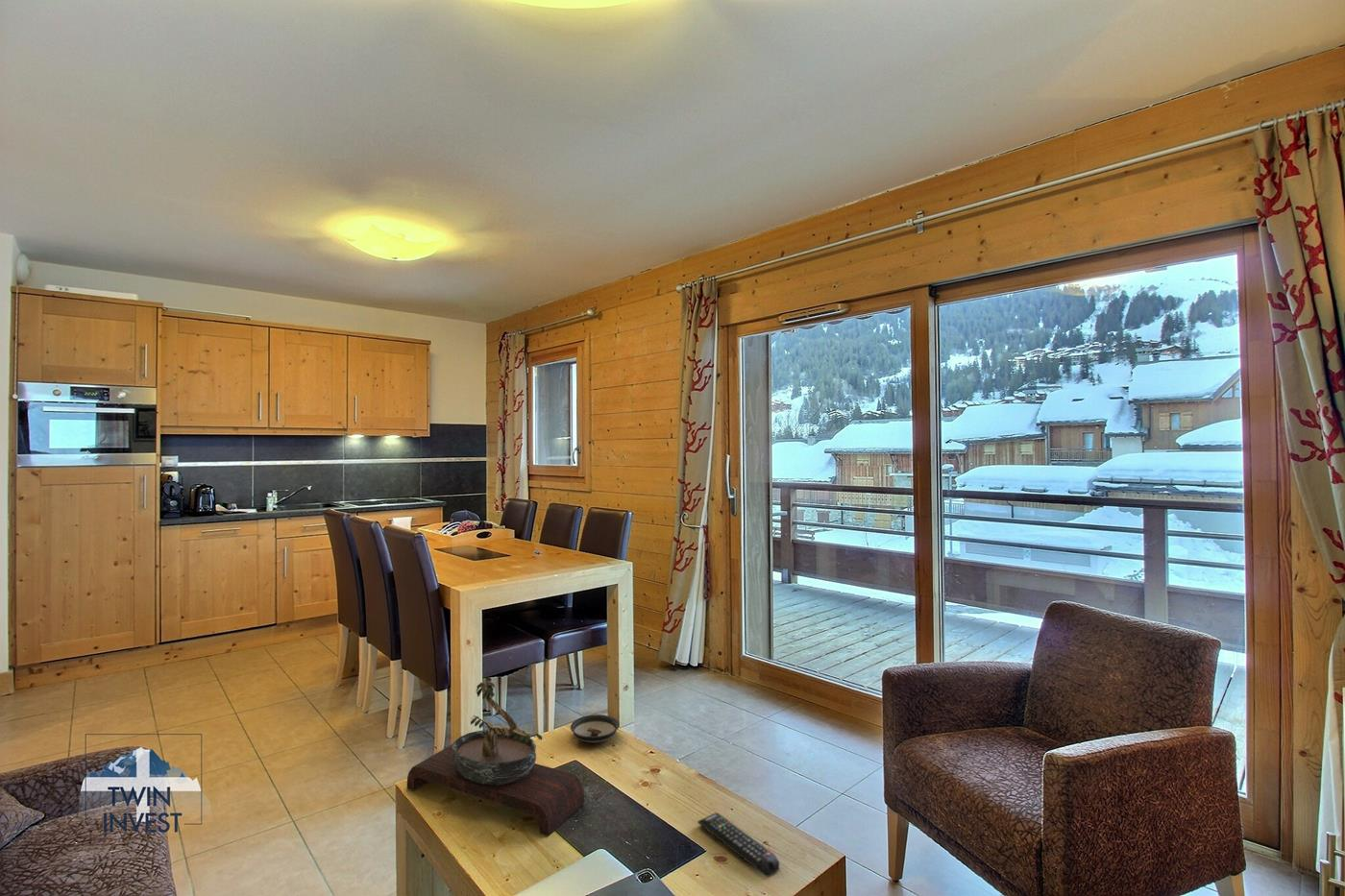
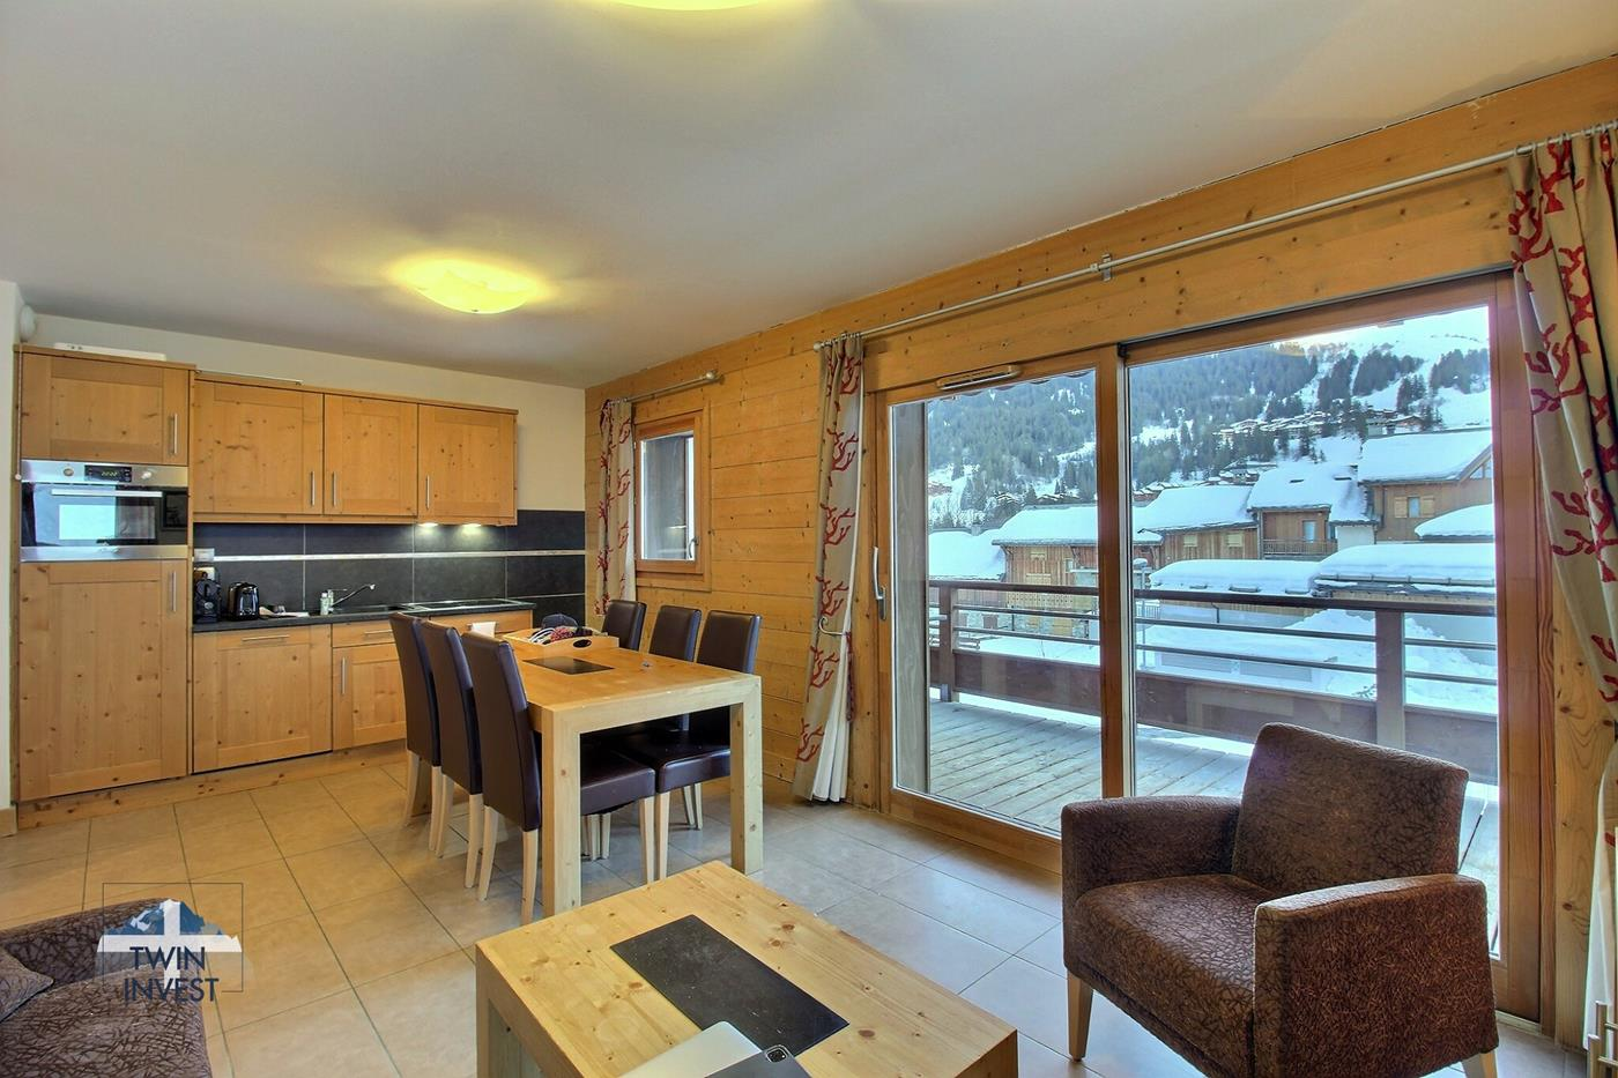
- remote control [697,811,780,878]
- saucer [570,714,621,744]
- bonsai tree [406,676,585,837]
